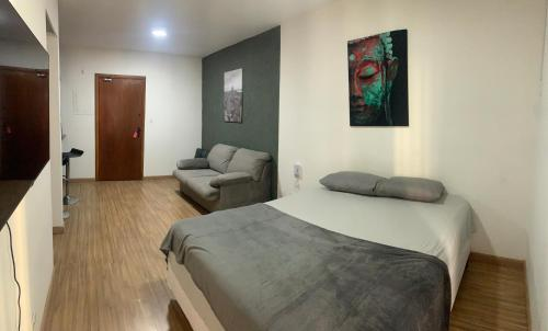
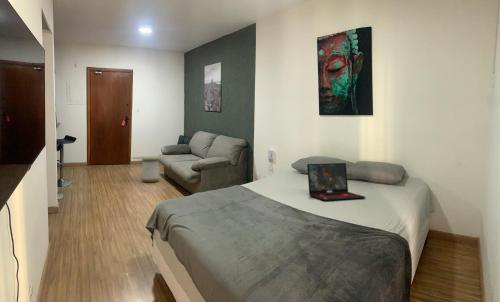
+ side table [131,155,169,183]
+ laptop [306,162,367,202]
